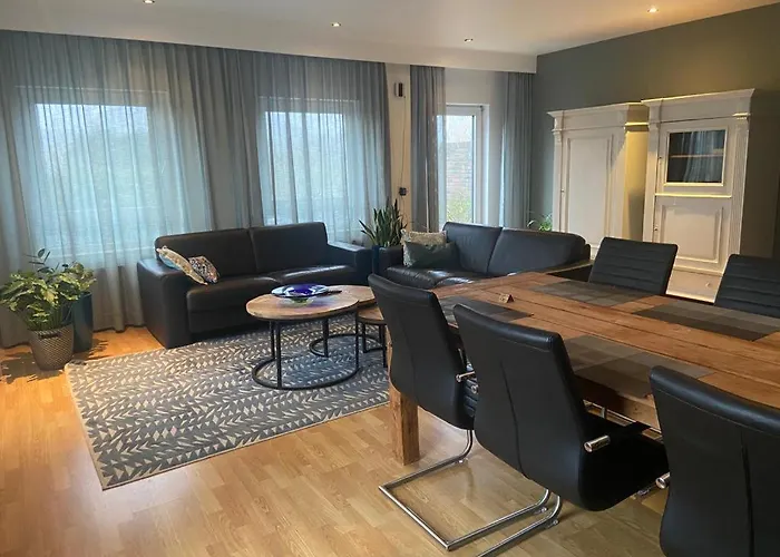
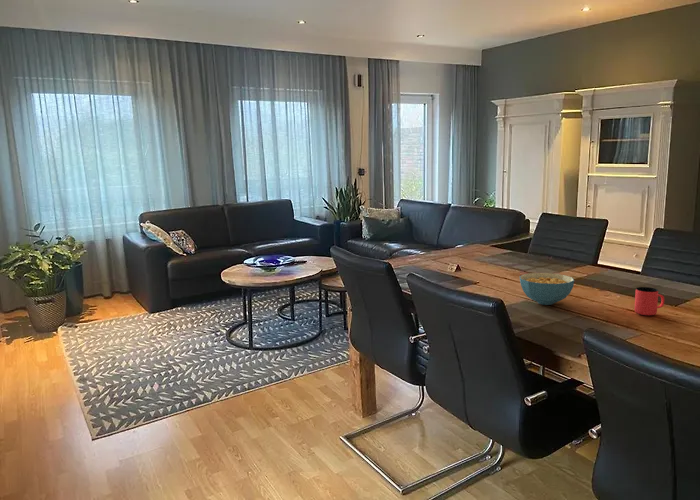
+ cereal bowl [519,272,575,306]
+ cup [634,286,665,316]
